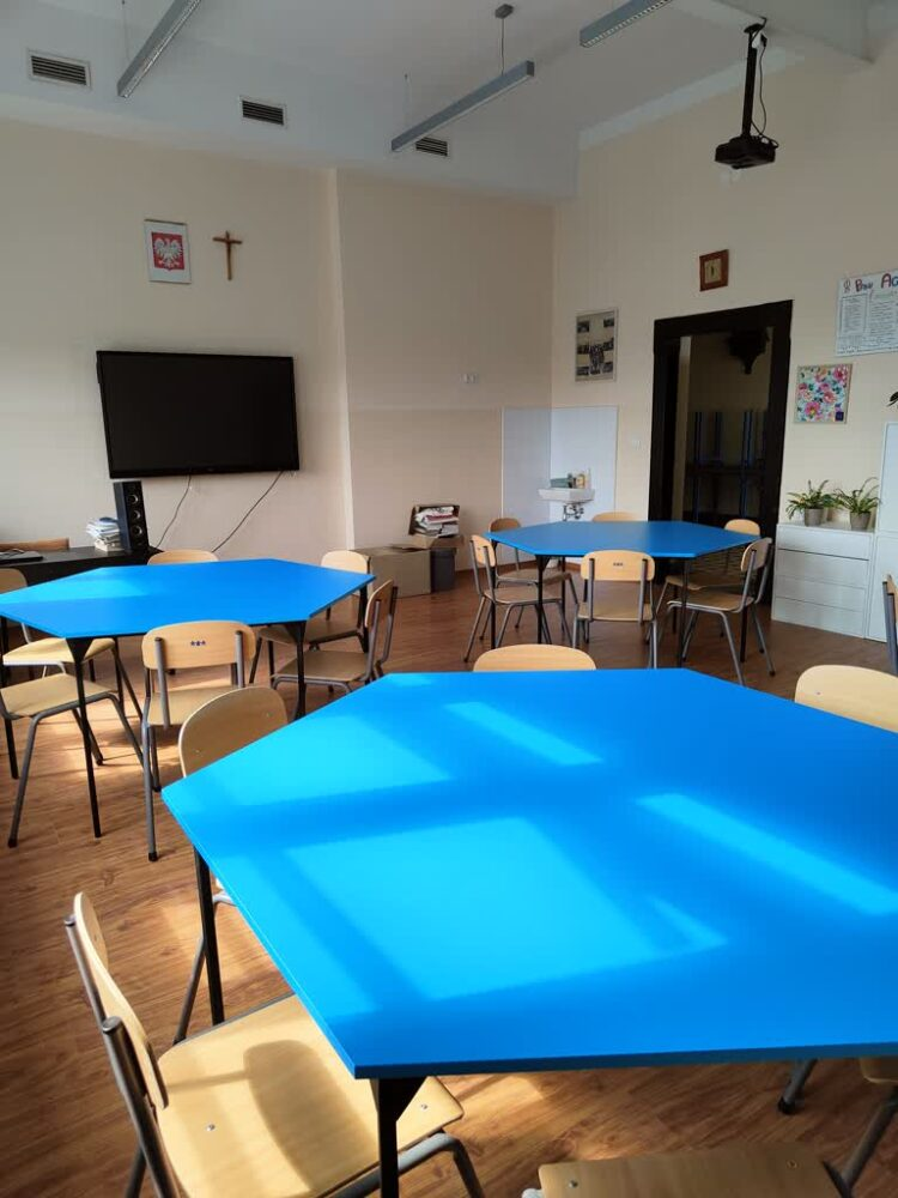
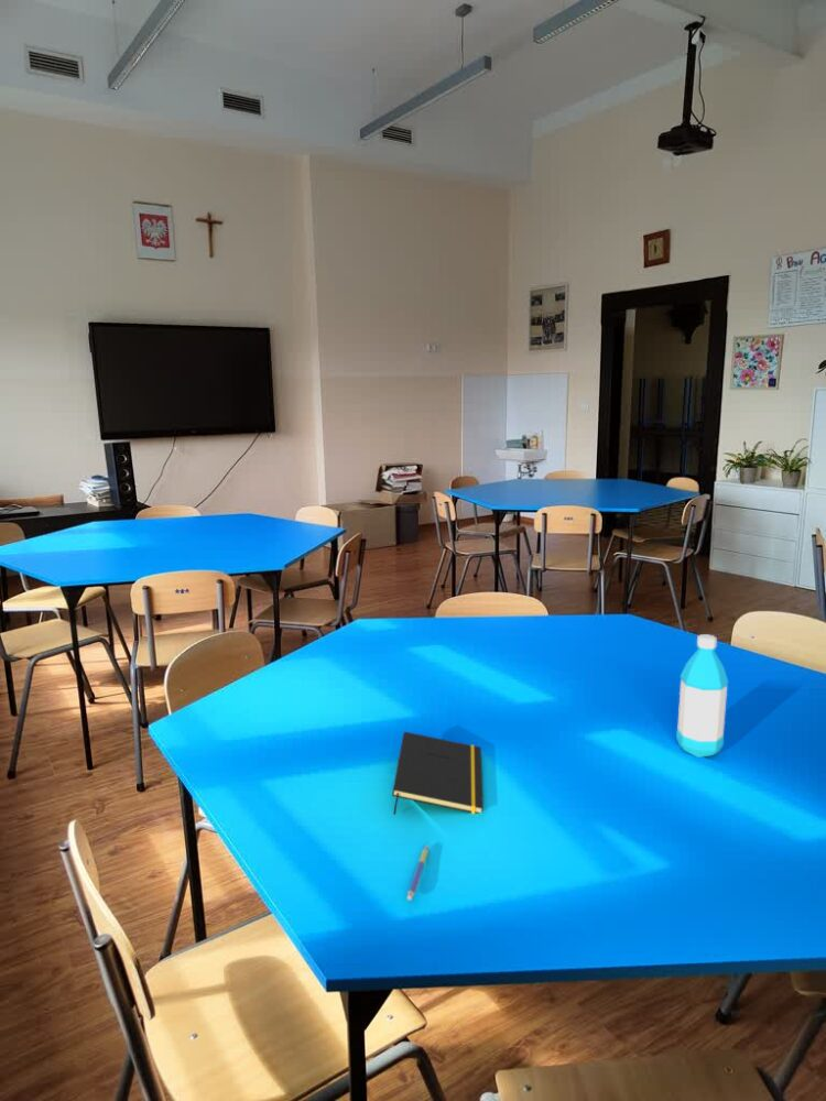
+ notepad [391,731,485,816]
+ pen [406,844,430,901]
+ water bottle [675,633,729,759]
